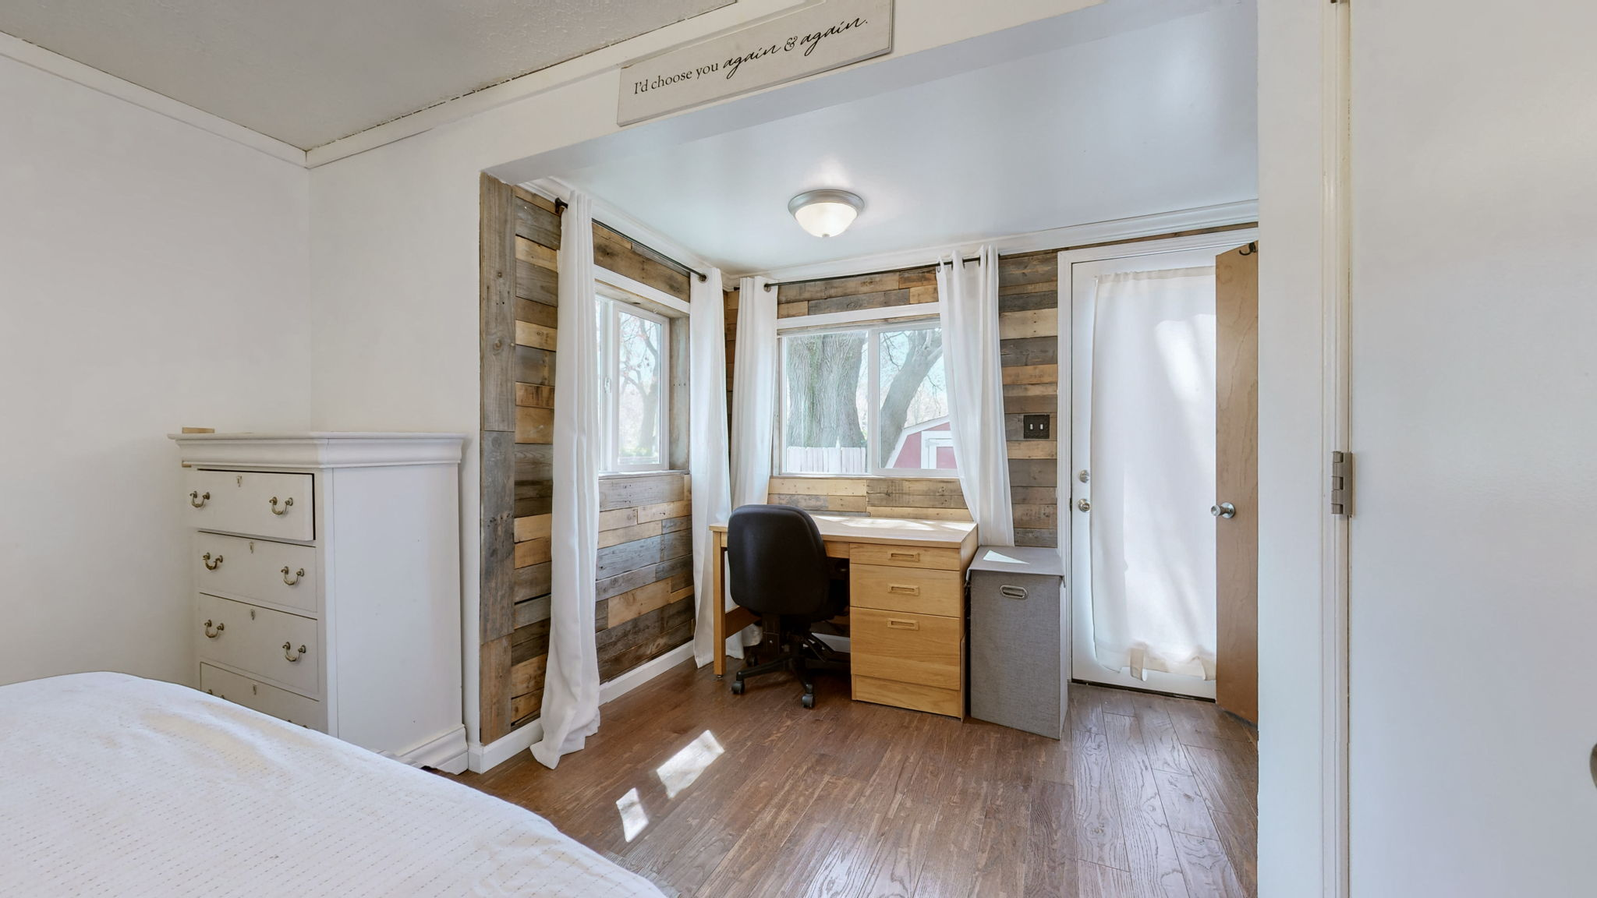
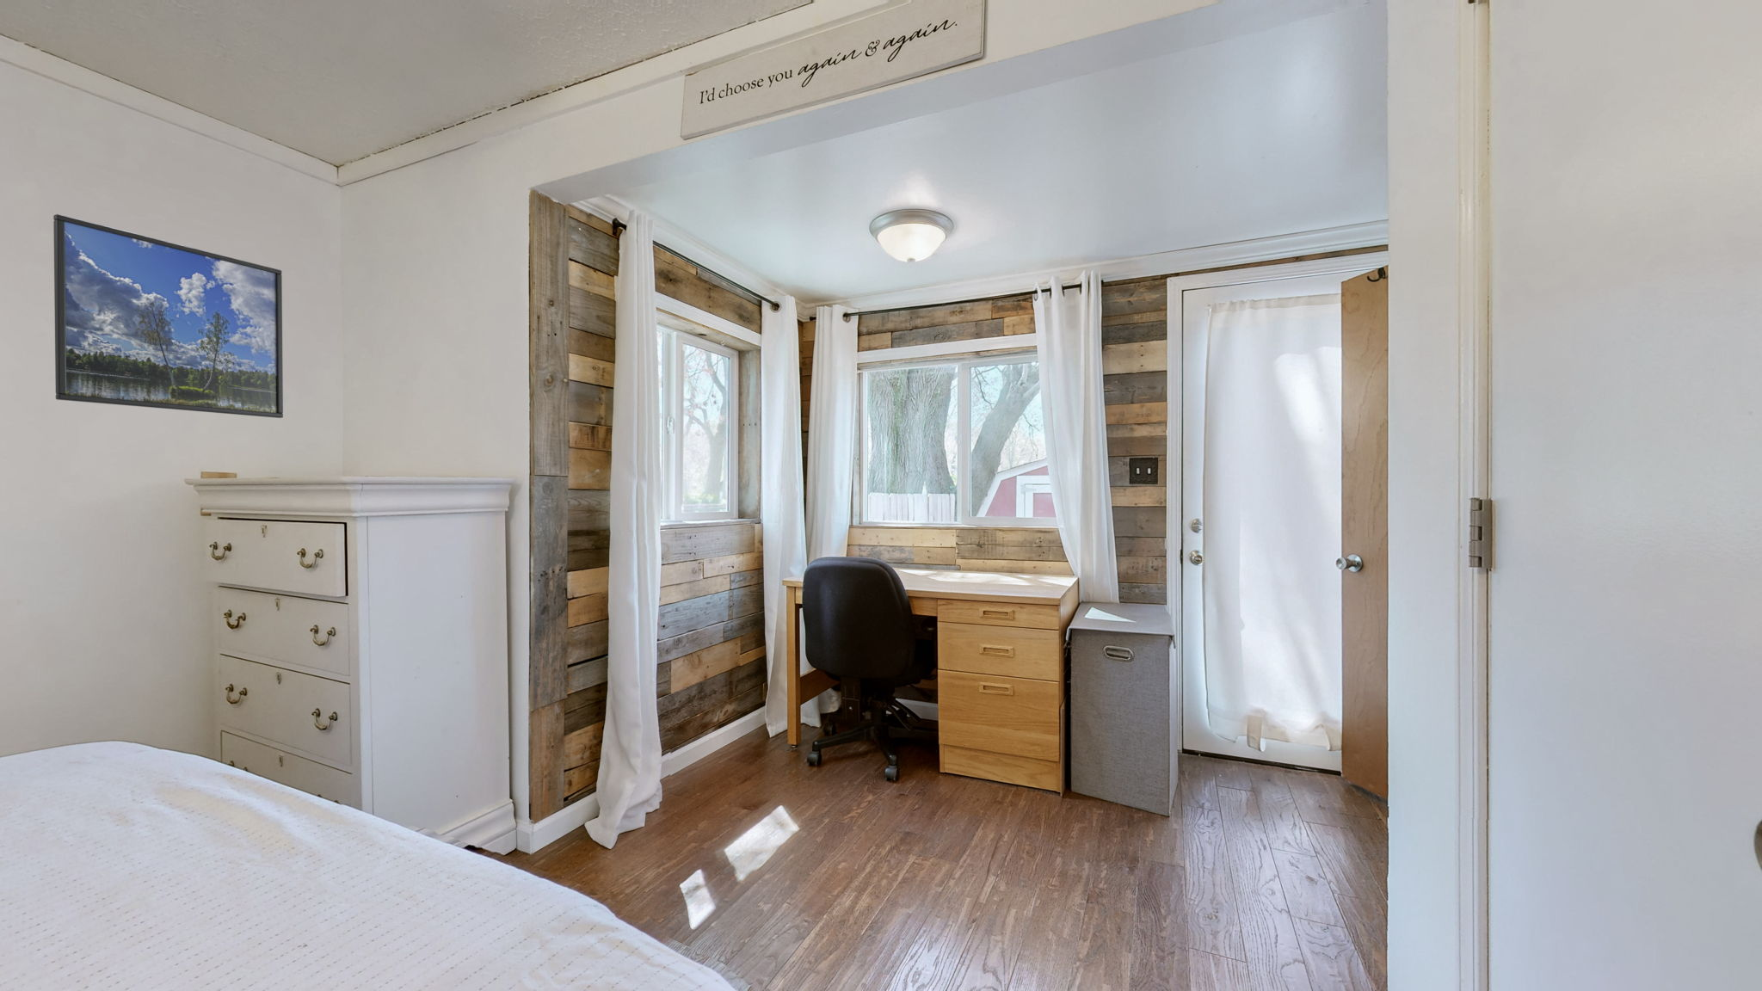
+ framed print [52,213,284,419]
